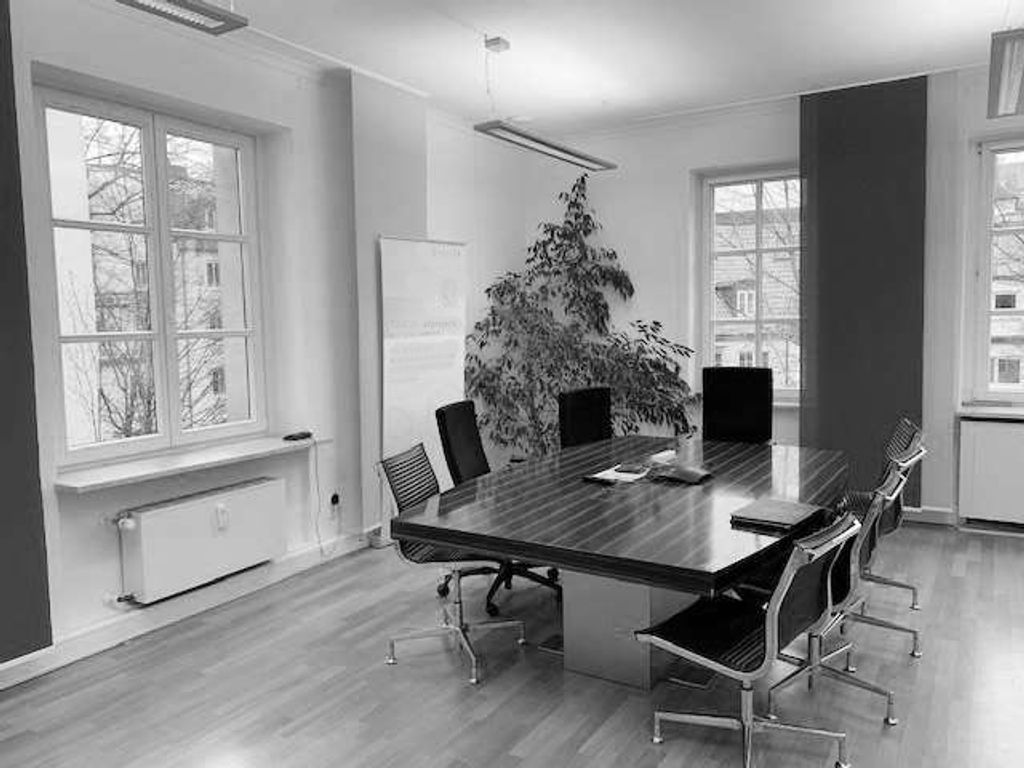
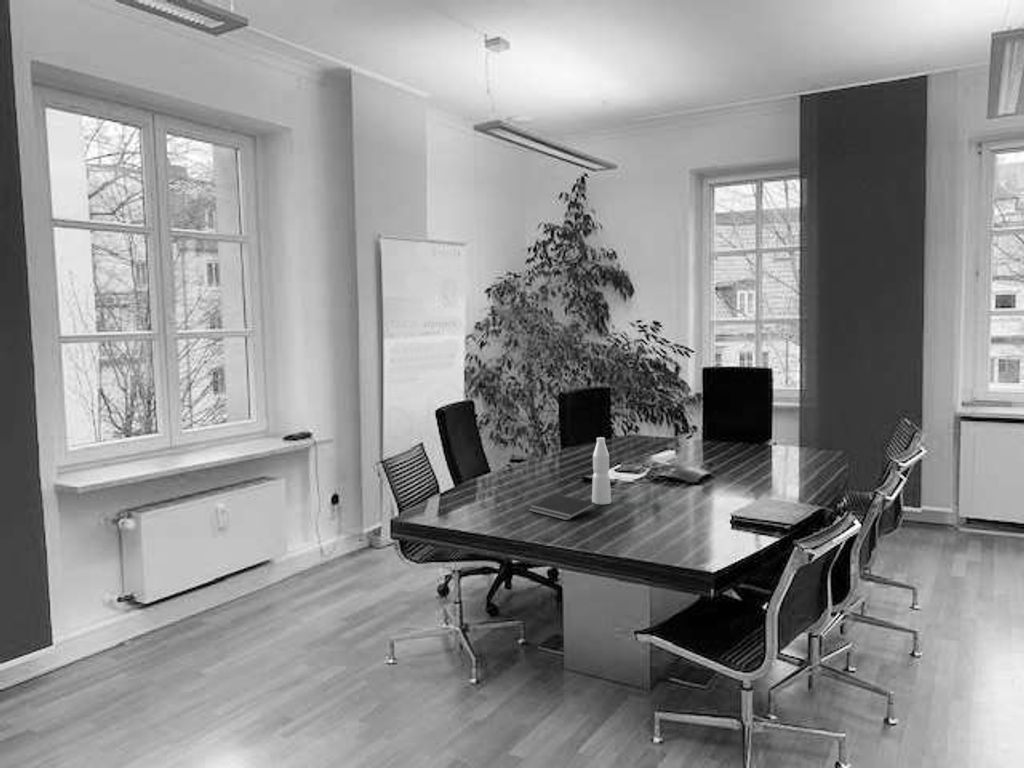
+ notepad [528,493,596,521]
+ water bottle [591,436,612,505]
